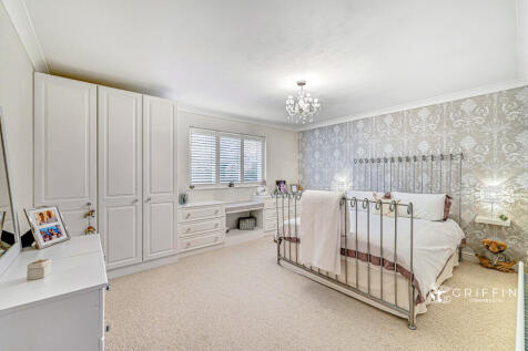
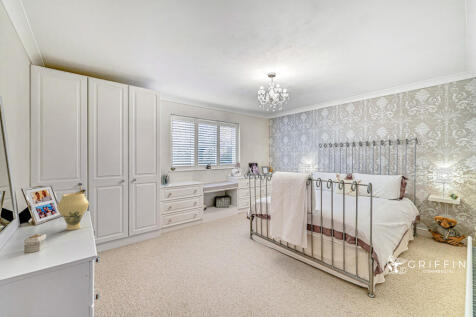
+ vase [56,192,90,231]
